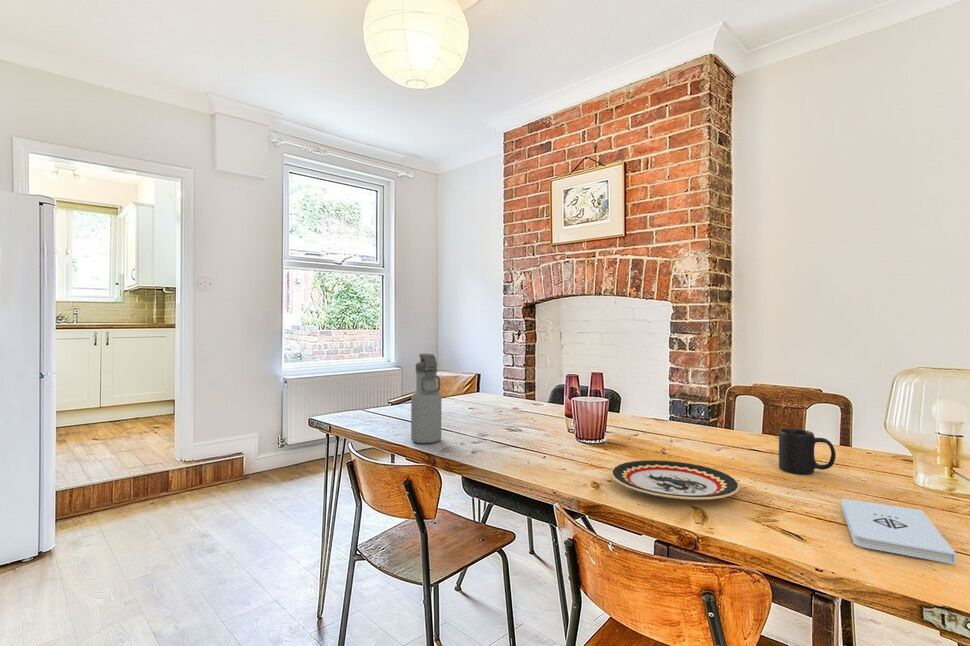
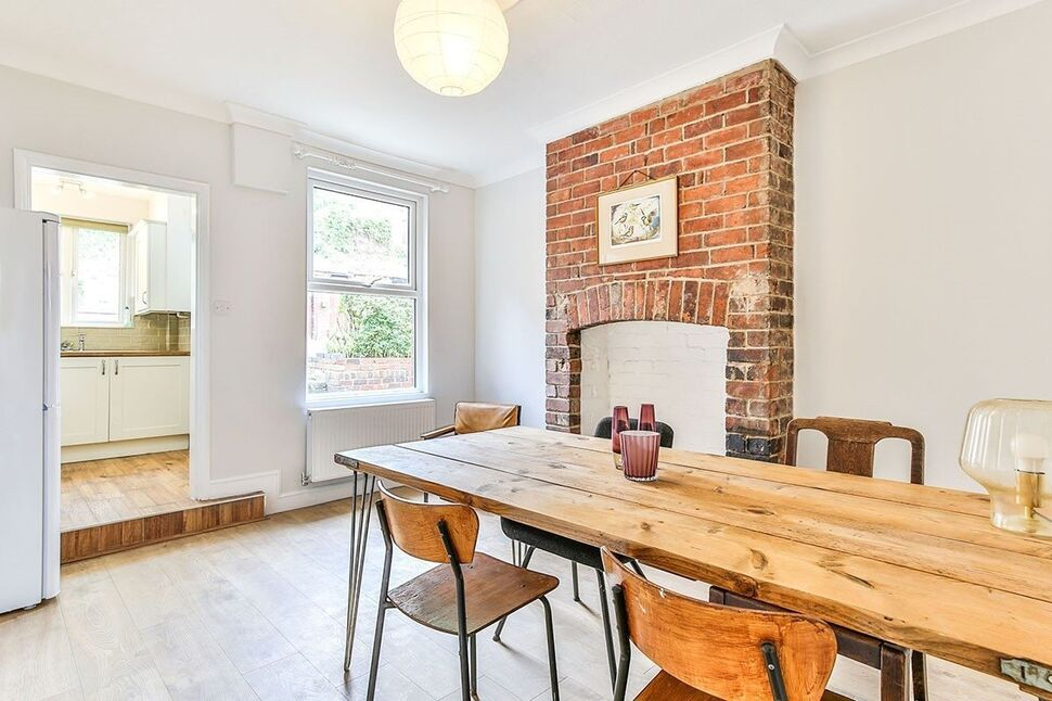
- plate [610,459,741,501]
- mug [778,428,837,475]
- notepad [841,498,957,565]
- water bottle [410,353,442,444]
